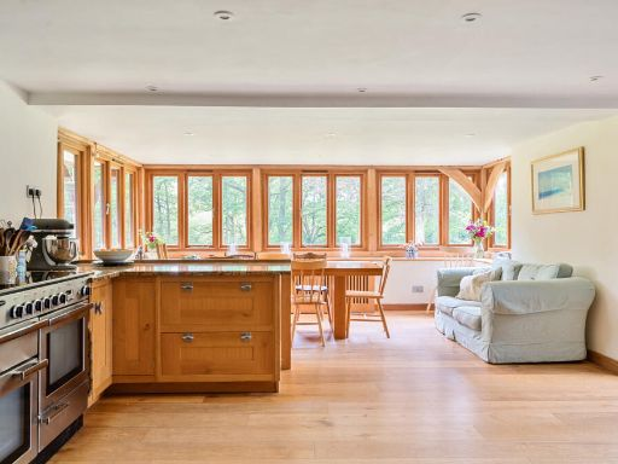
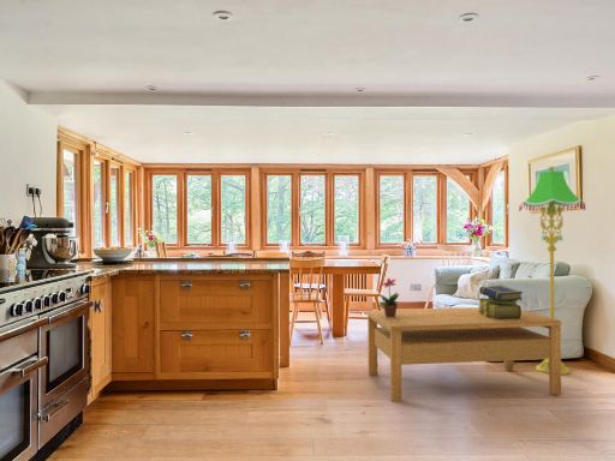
+ potted flower [377,277,400,318]
+ coffee table [366,306,562,403]
+ stack of books [477,285,524,319]
+ floor lamp [518,166,586,376]
